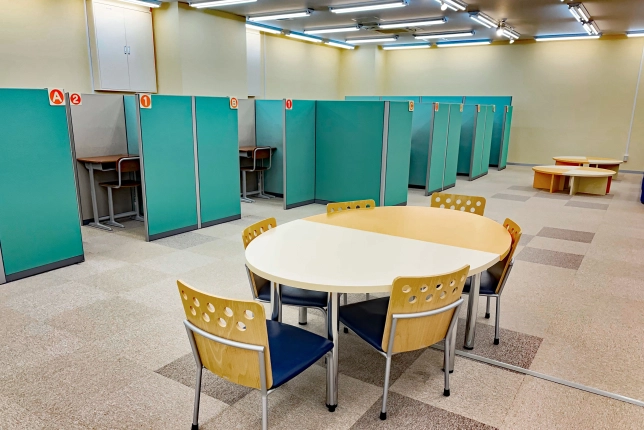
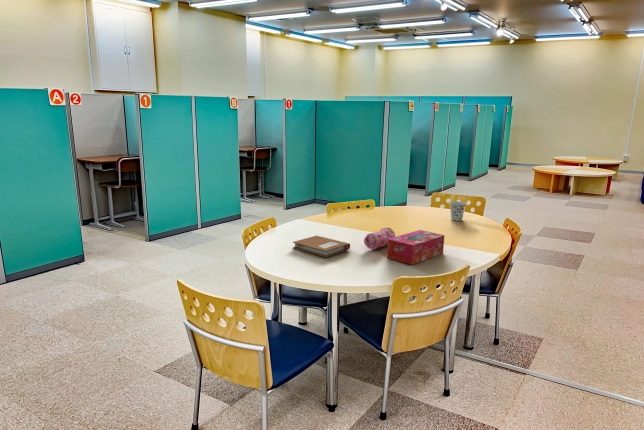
+ notebook [292,235,351,258]
+ tissue box [386,229,445,266]
+ cup [449,200,467,222]
+ pencil case [363,227,396,250]
